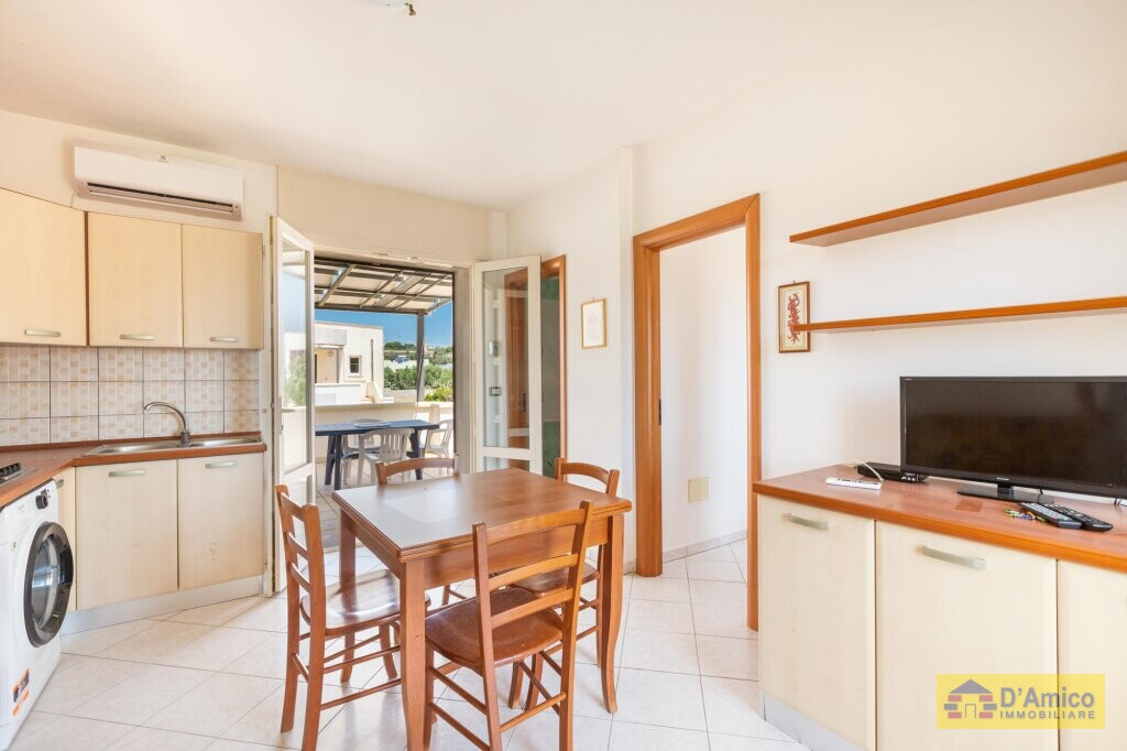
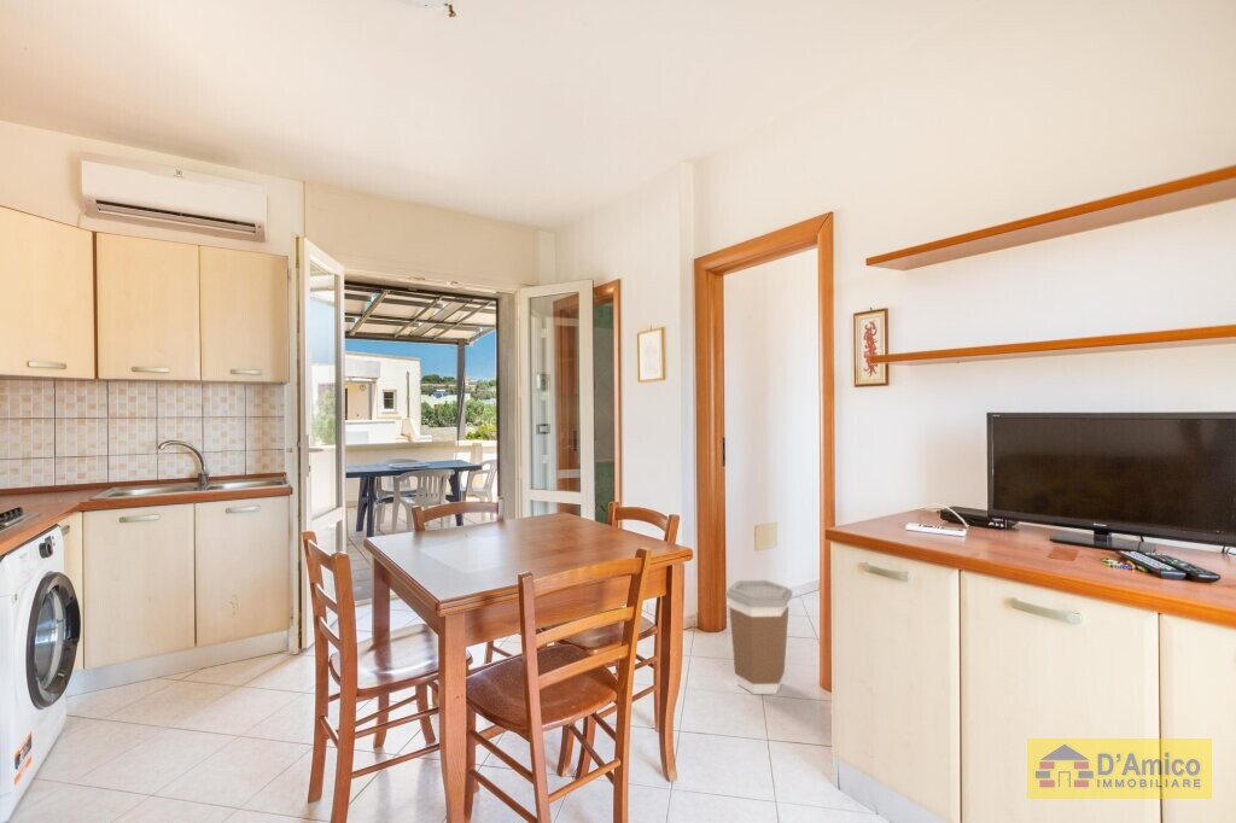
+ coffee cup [724,579,793,695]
